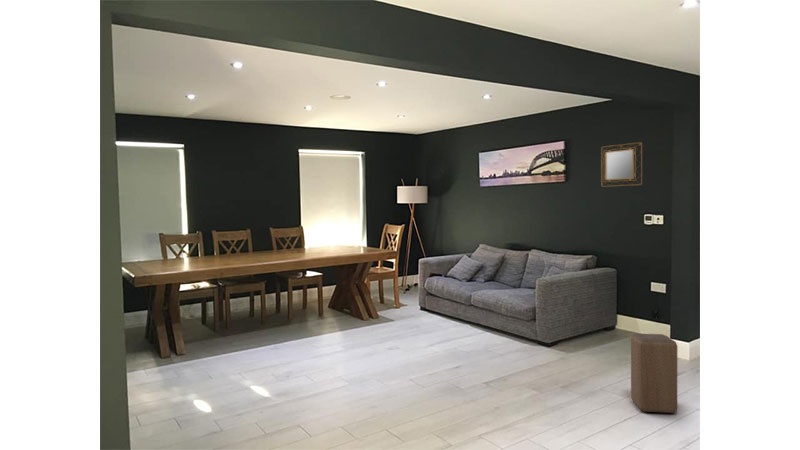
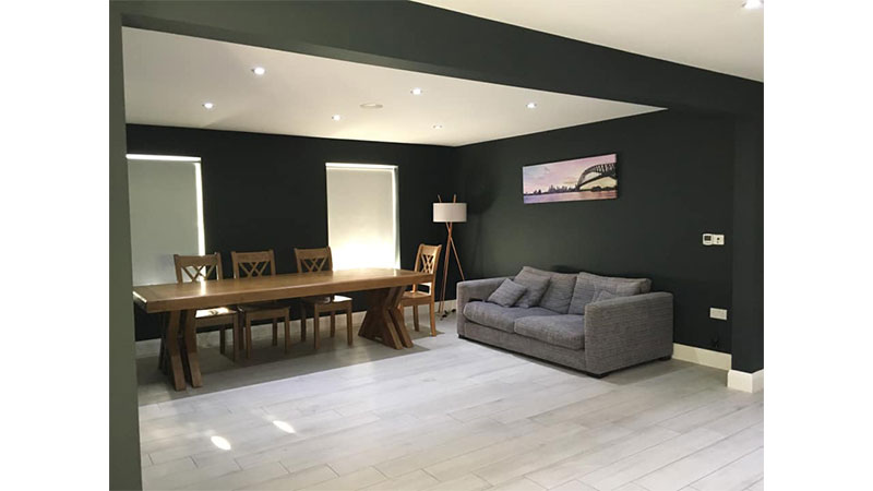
- stool [630,333,678,414]
- home mirror [600,141,643,188]
